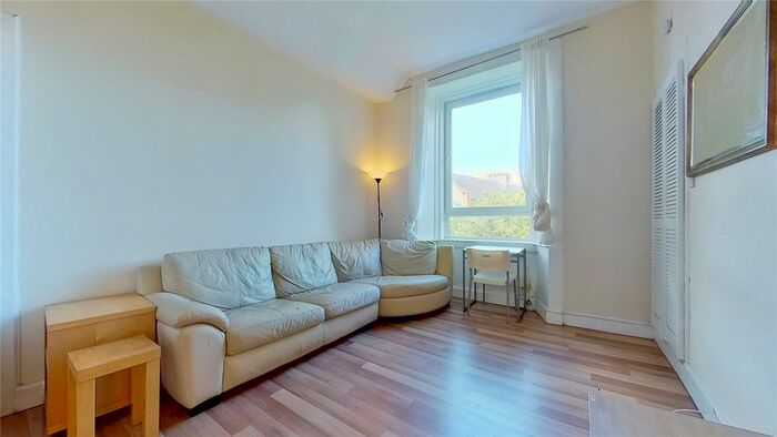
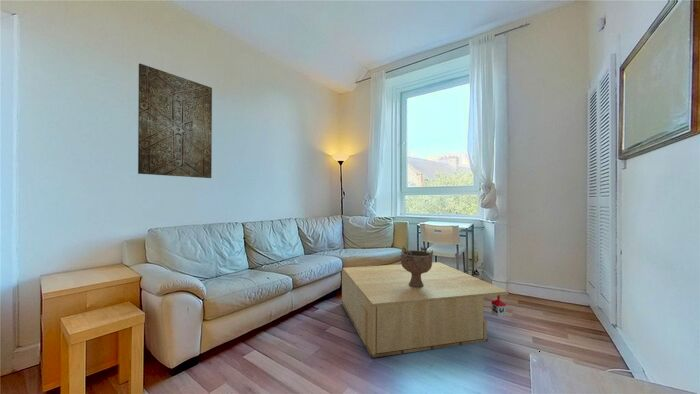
+ coffee table [340,261,509,359]
+ wall art [137,63,213,179]
+ decorative bowl [400,245,434,287]
